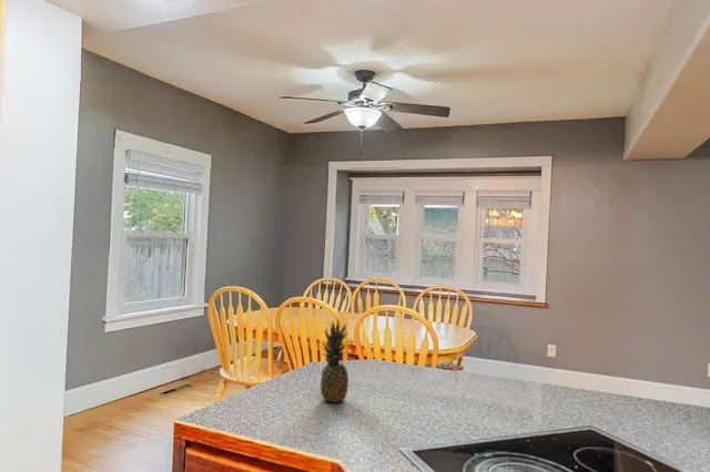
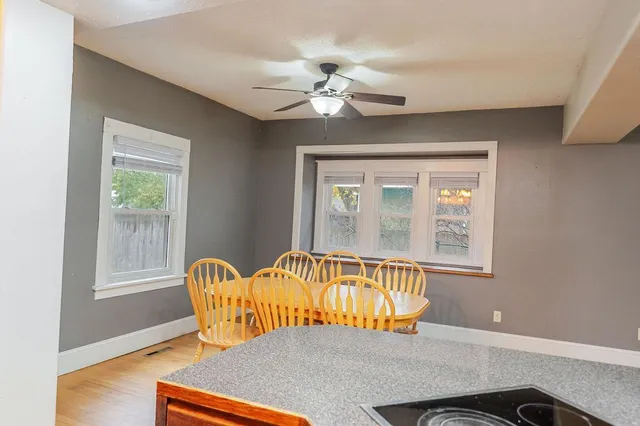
- fruit [320,319,352,404]
